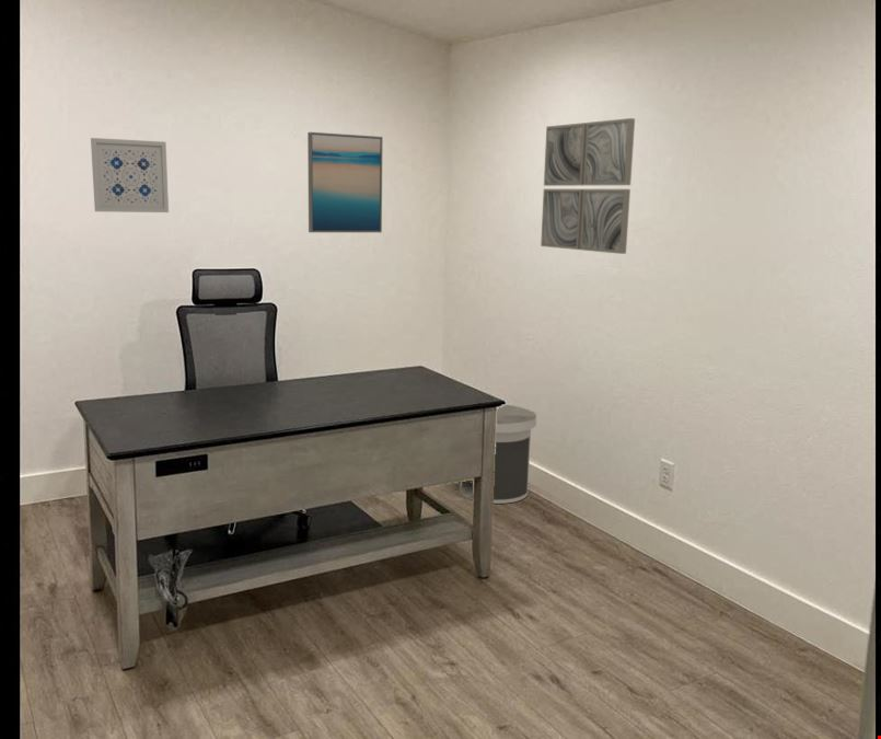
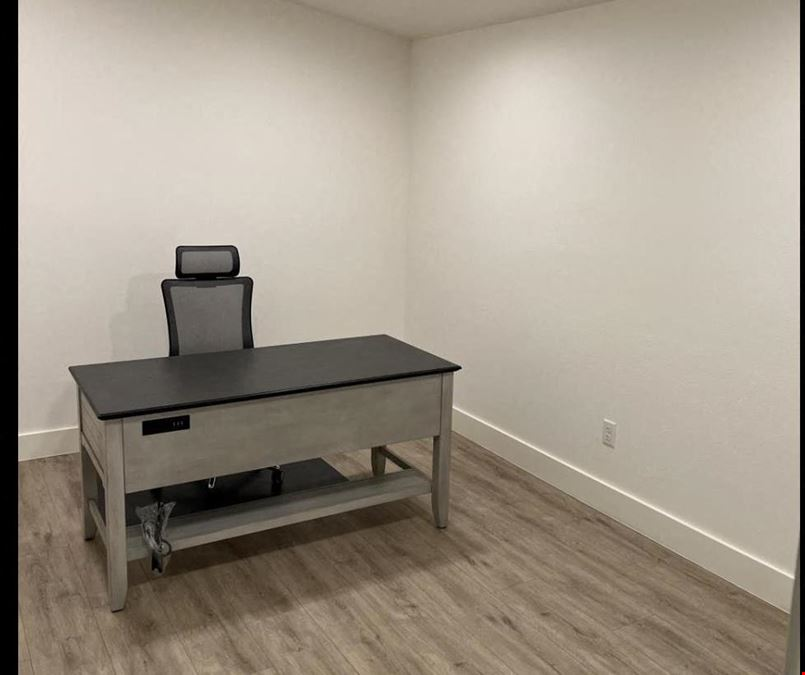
- revolving door [459,404,537,505]
- wall art [540,117,636,255]
- wall art [306,131,384,233]
- wall art [90,137,170,213]
